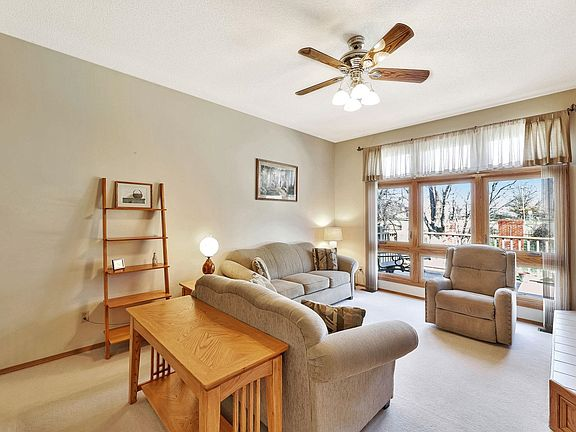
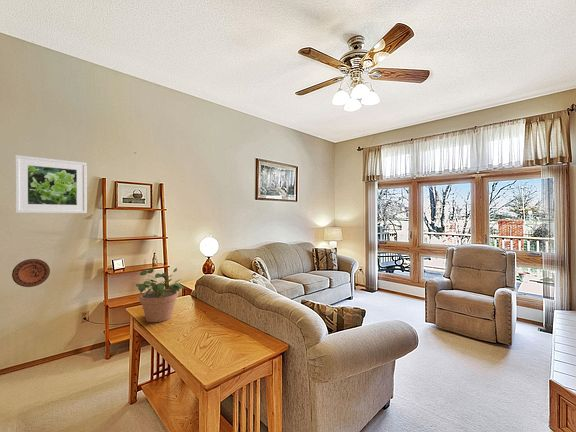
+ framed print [14,154,88,214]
+ decorative plate [11,258,51,288]
+ potted plant [135,267,186,323]
